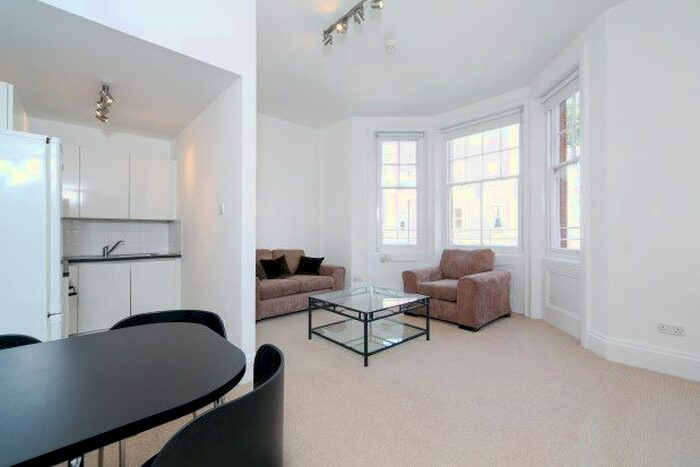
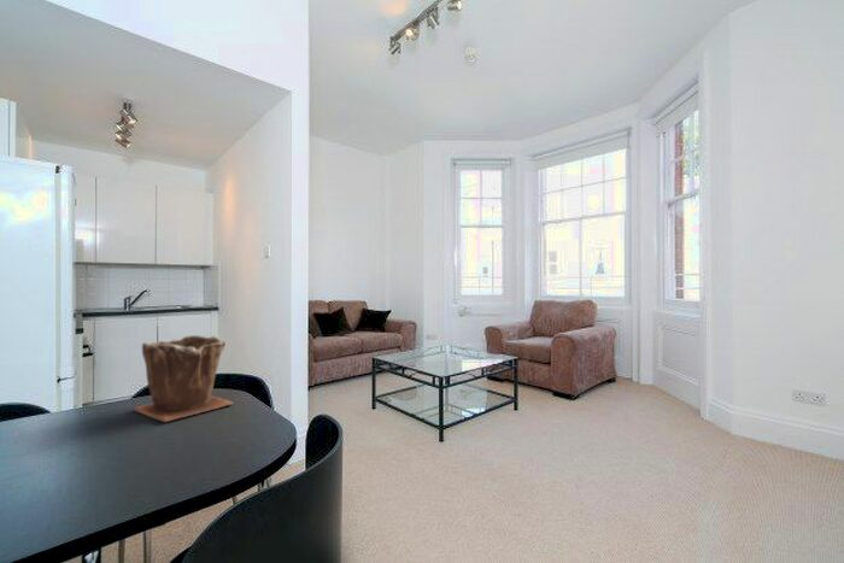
+ plant pot [133,334,234,423]
